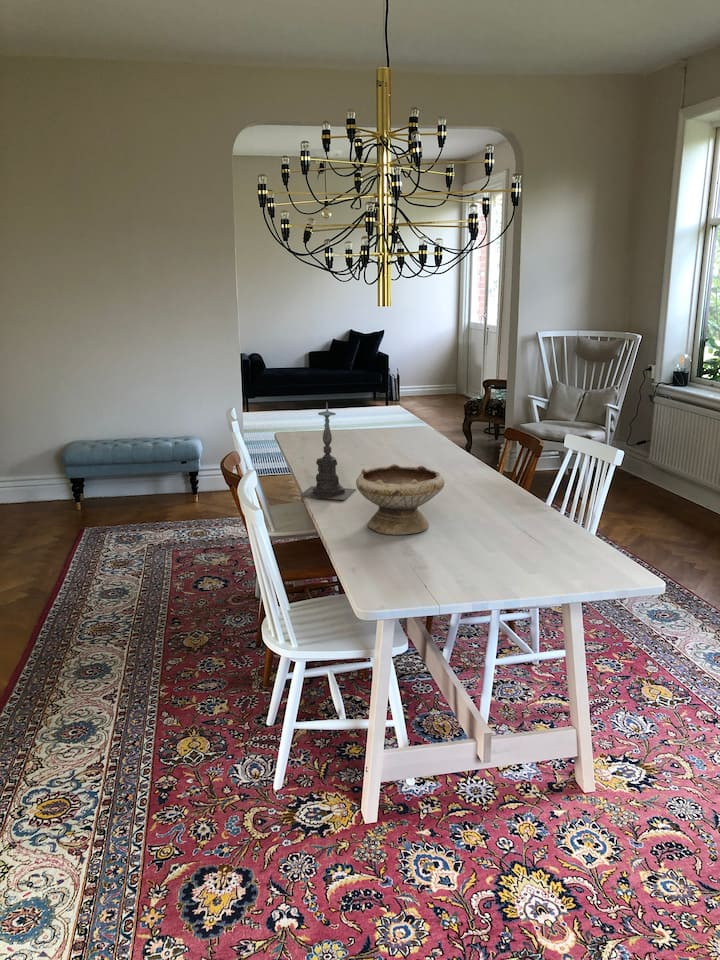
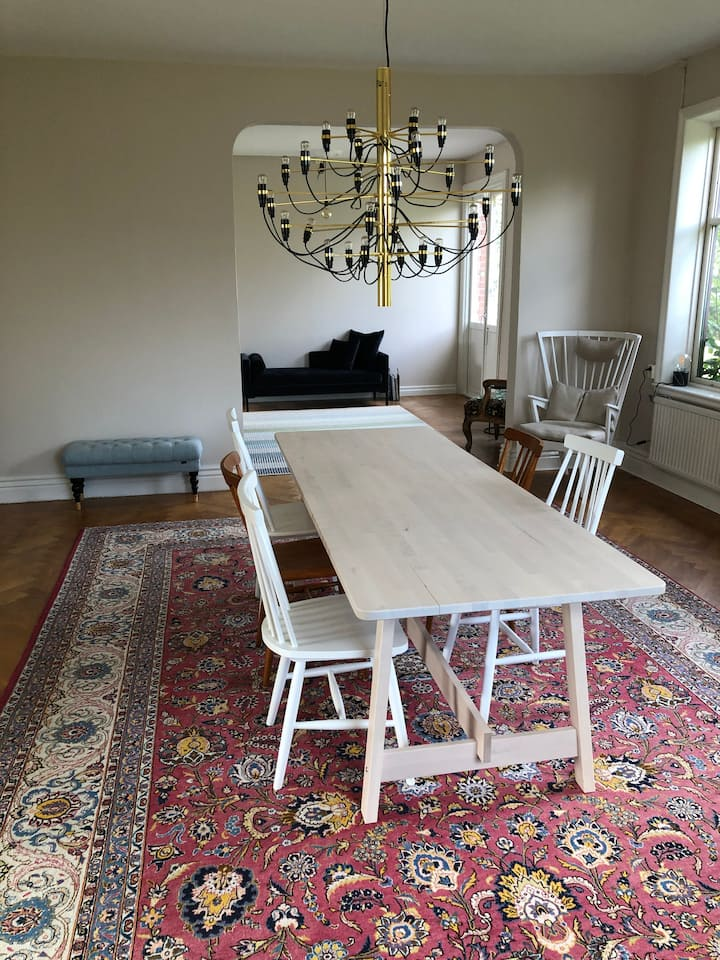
- candle holder [297,403,357,501]
- bowl [355,463,445,535]
